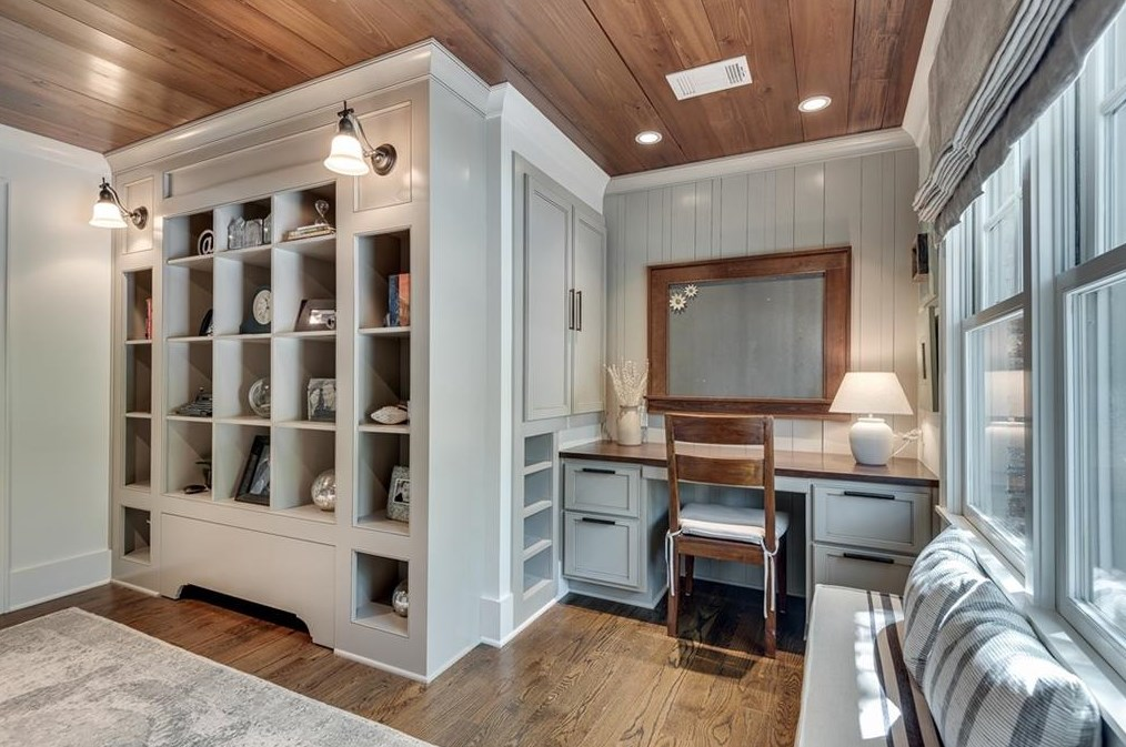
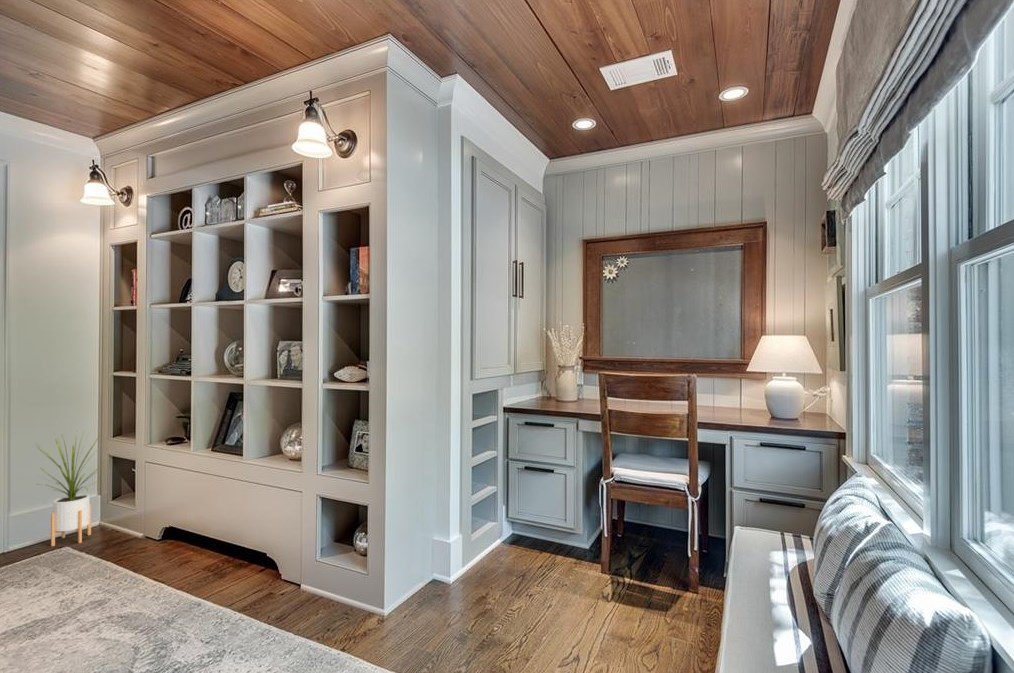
+ house plant [35,431,108,547]
